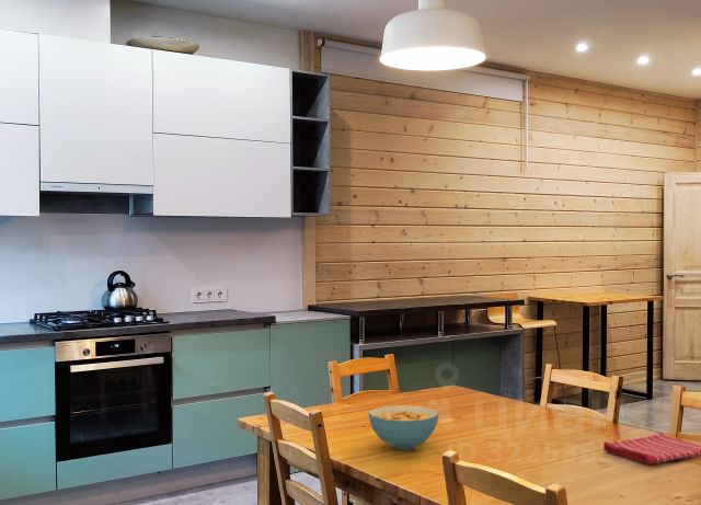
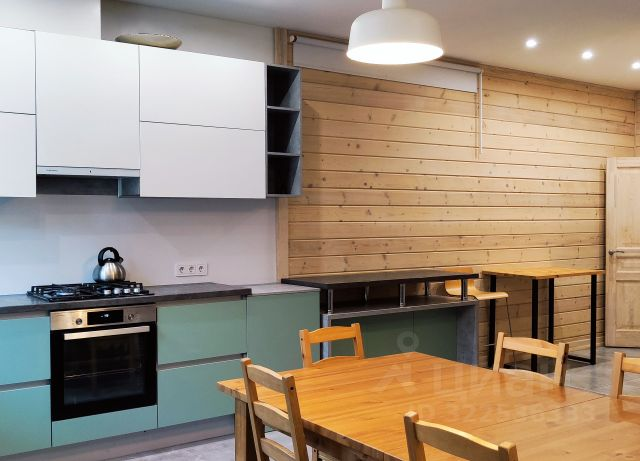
- cereal bowl [368,404,439,450]
- dish towel [602,432,701,466]
